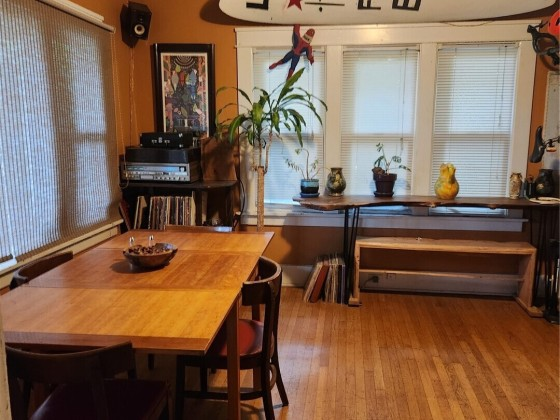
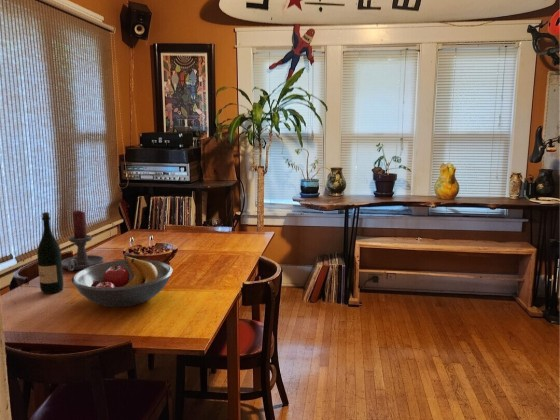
+ candle holder [62,210,105,272]
+ wine bottle [36,211,64,295]
+ fruit bowl [71,255,174,308]
